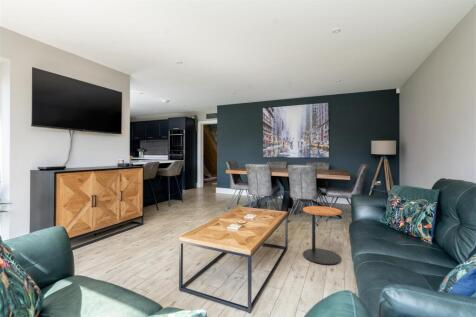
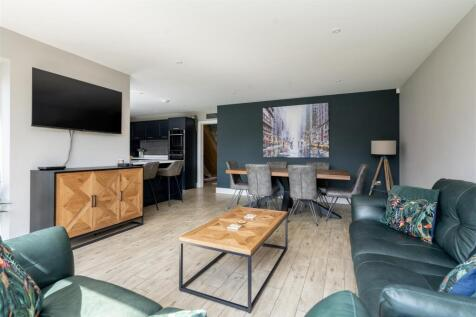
- side table [302,205,342,266]
